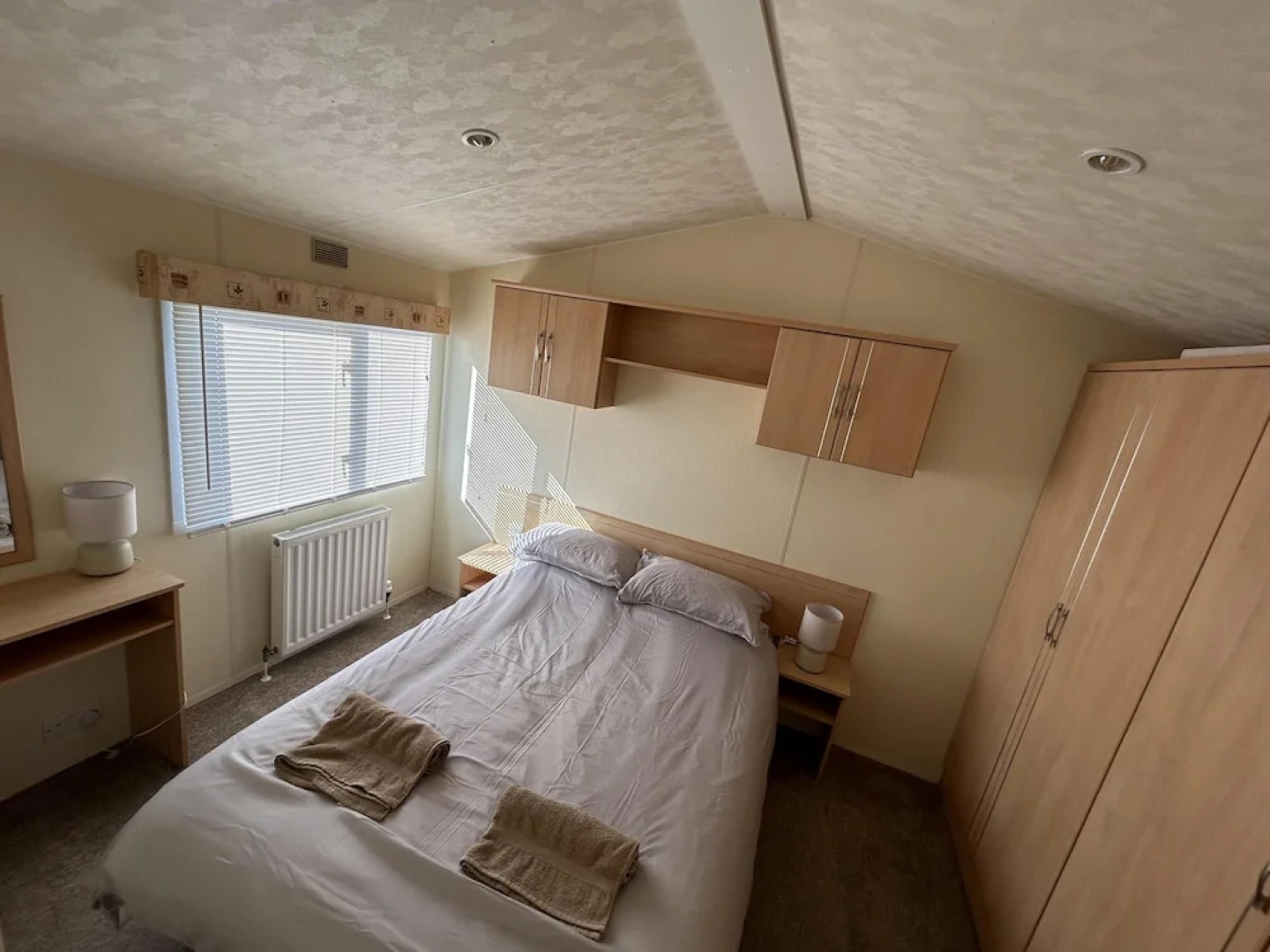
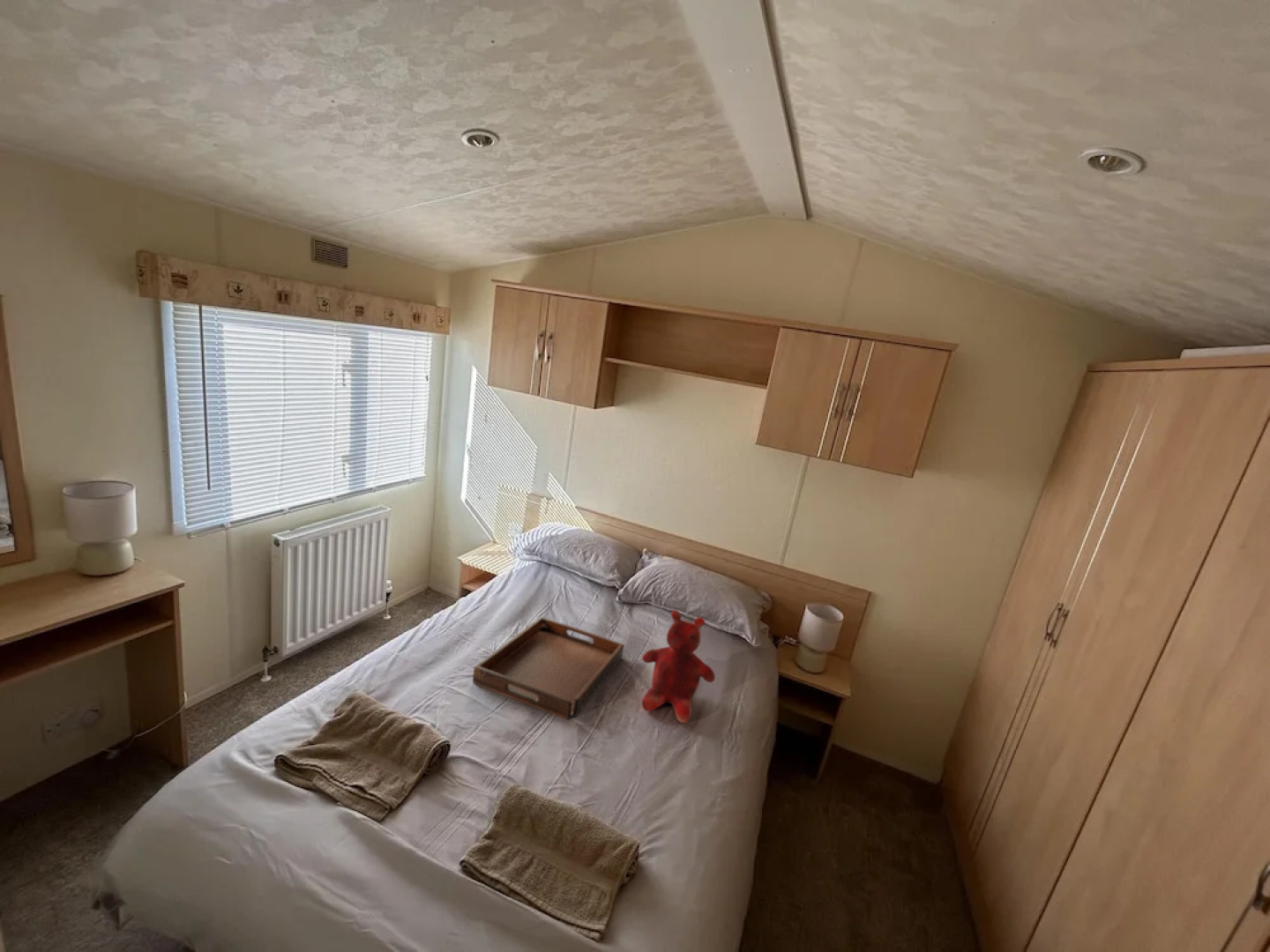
+ serving tray [472,616,625,721]
+ teddy bear [641,610,716,724]
